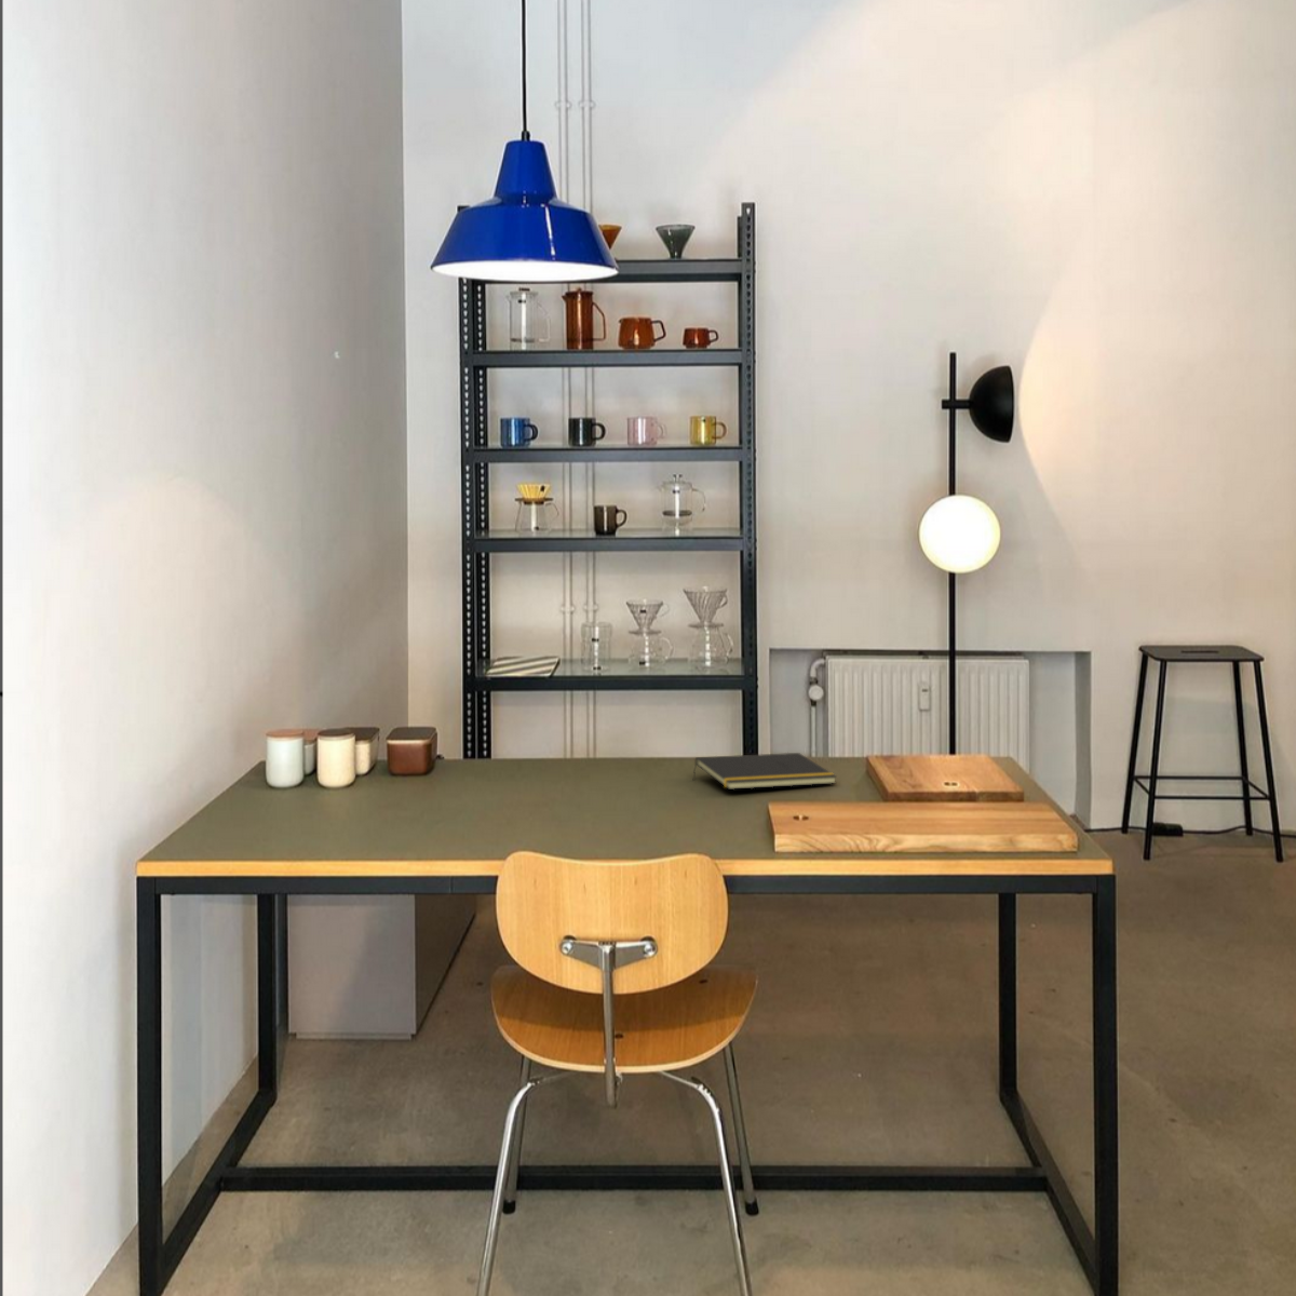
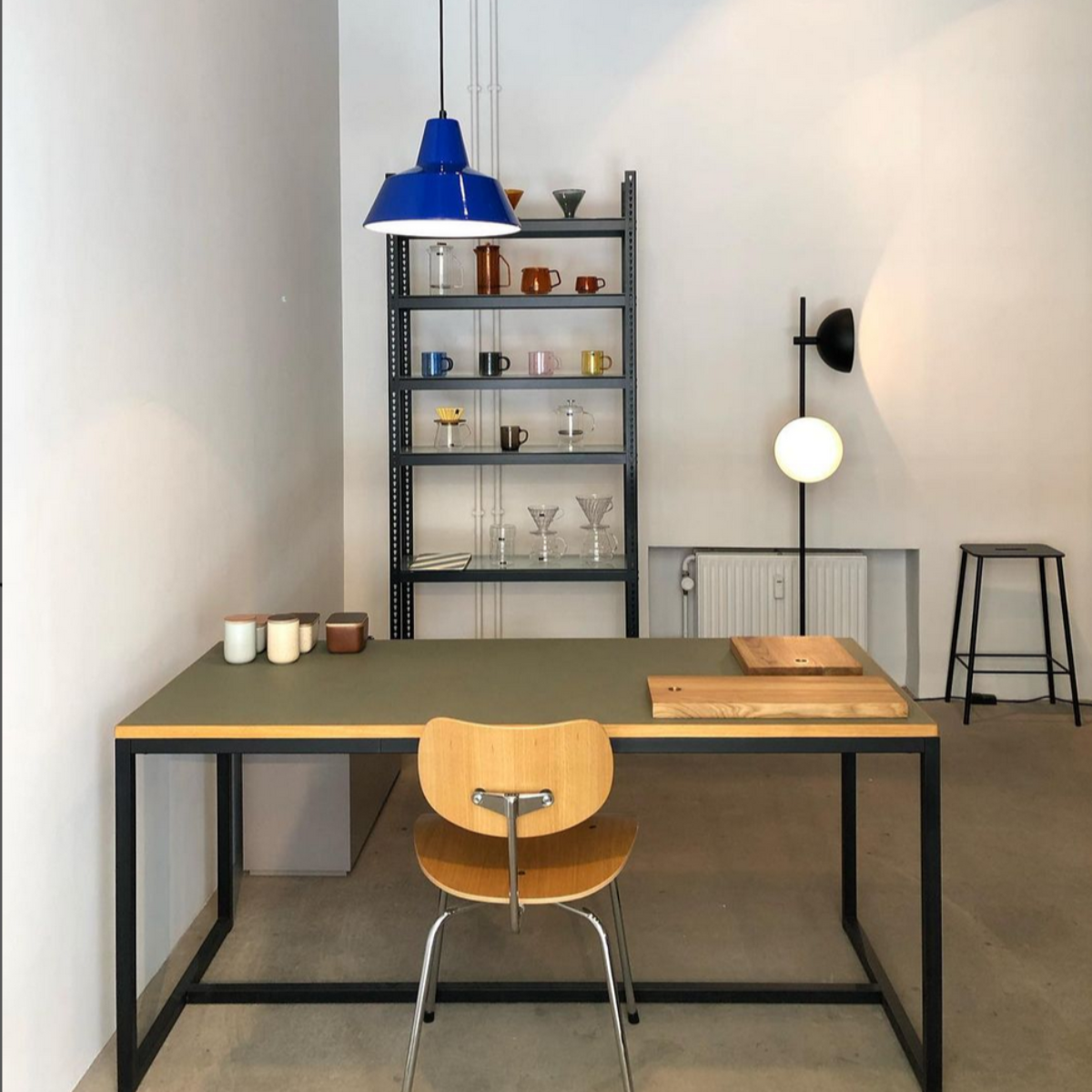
- notepad [691,751,838,790]
